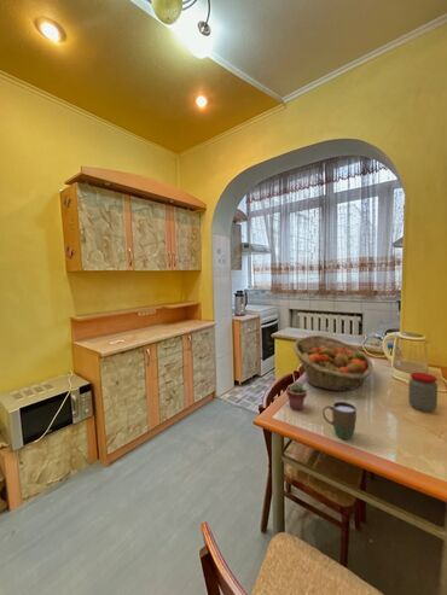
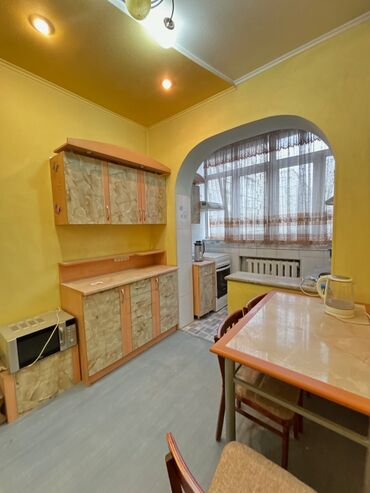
- jar [407,372,439,413]
- fruit basket [292,334,375,392]
- potted succulent [285,381,308,412]
- mug [321,401,358,441]
